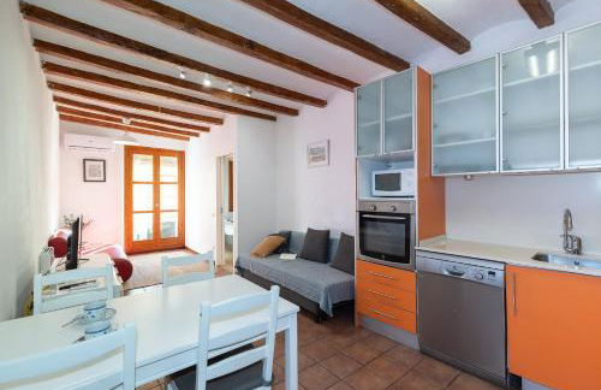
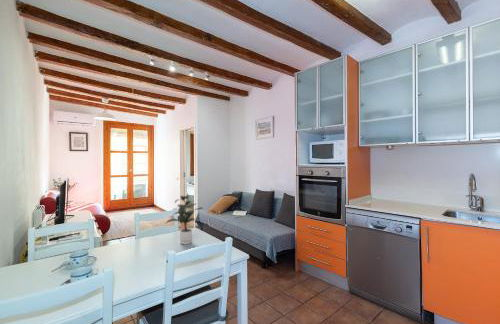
+ potted plant [165,195,203,245]
